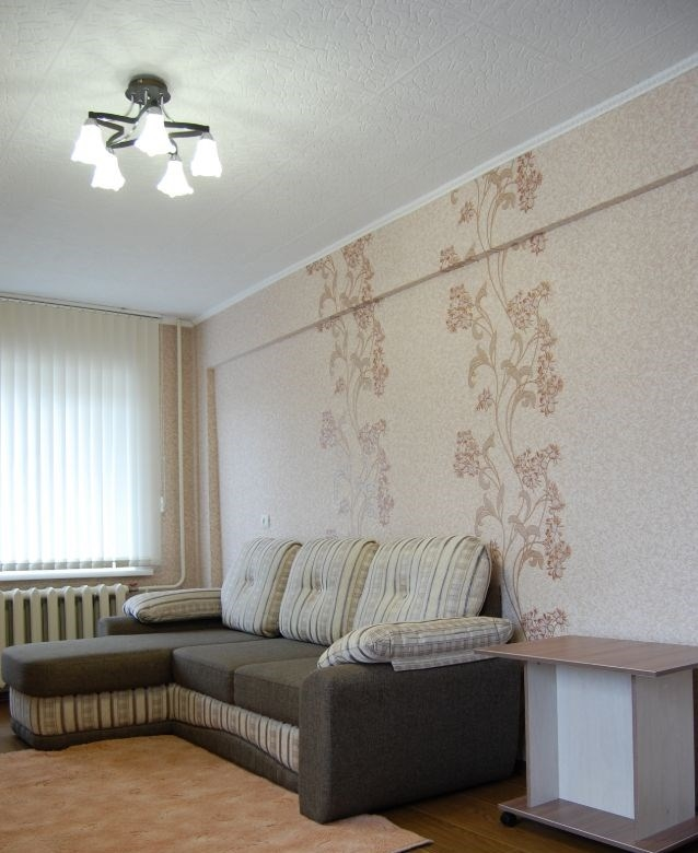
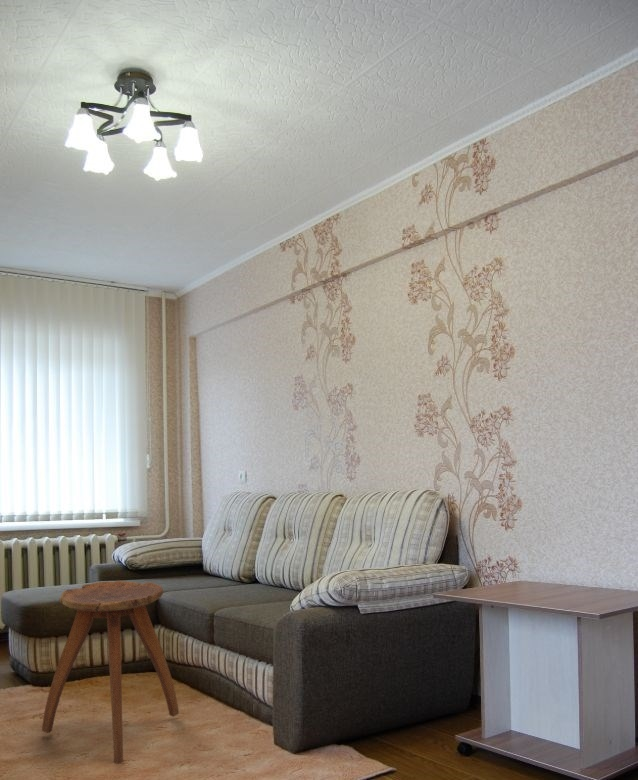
+ stool [41,580,180,765]
